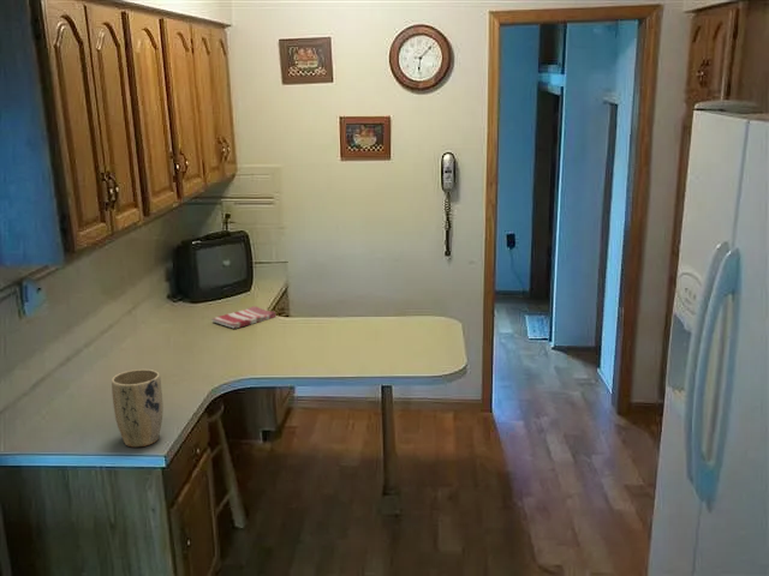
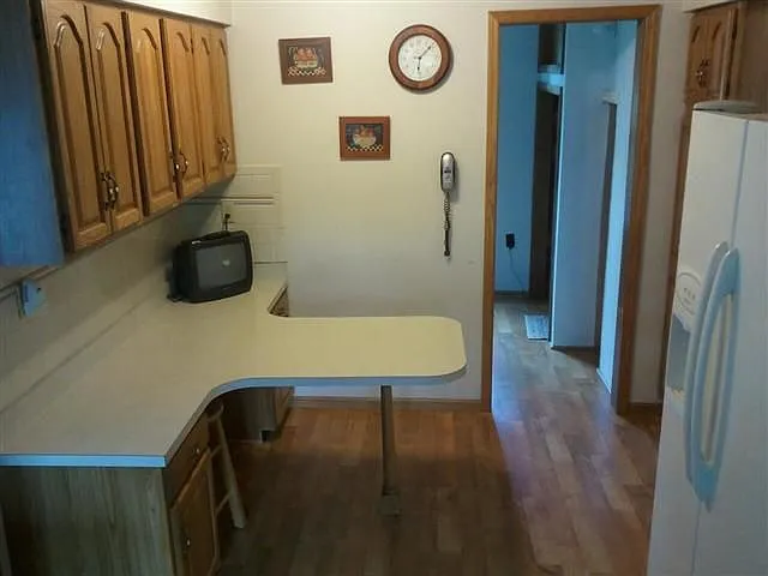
- plant pot [111,368,163,449]
- dish towel [210,305,278,330]
